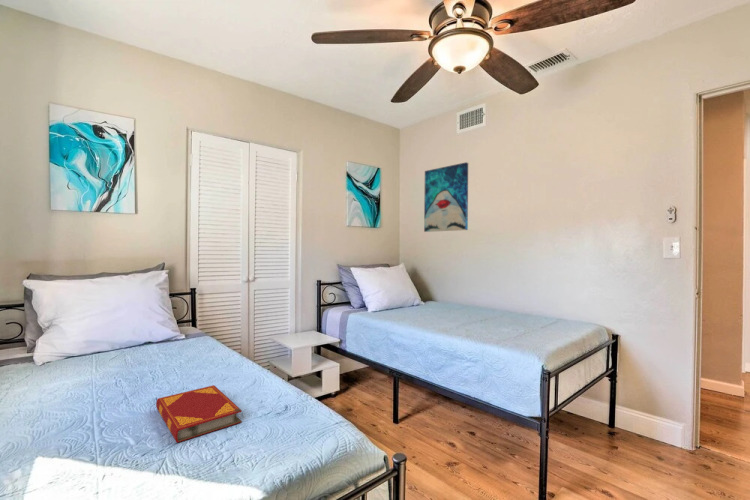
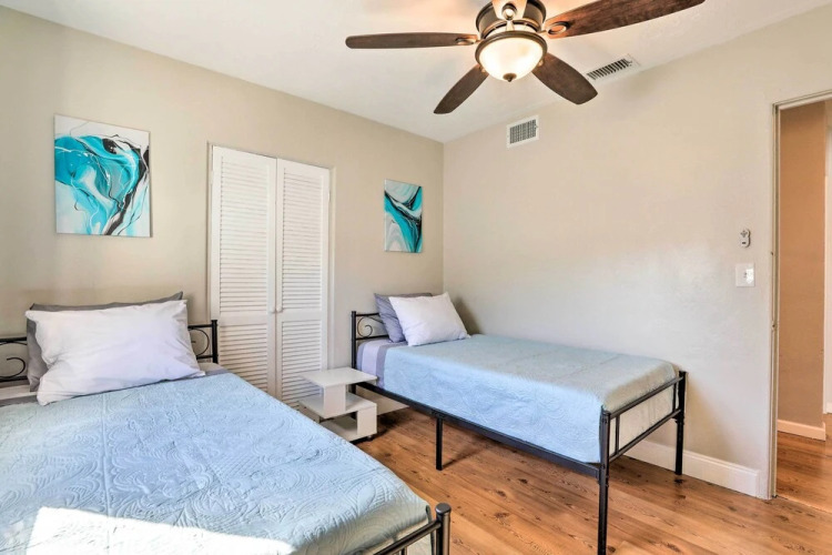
- wall art [423,161,469,233]
- hardback book [155,384,243,444]
